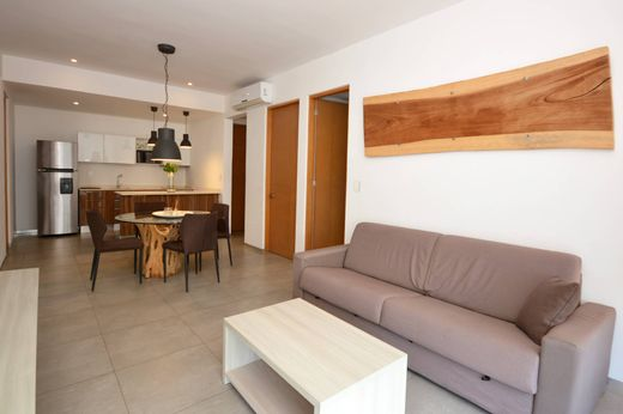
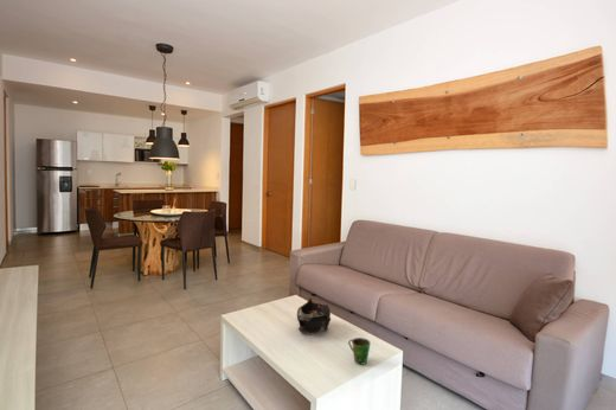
+ cup [347,337,372,365]
+ decorative bowl [296,296,332,334]
